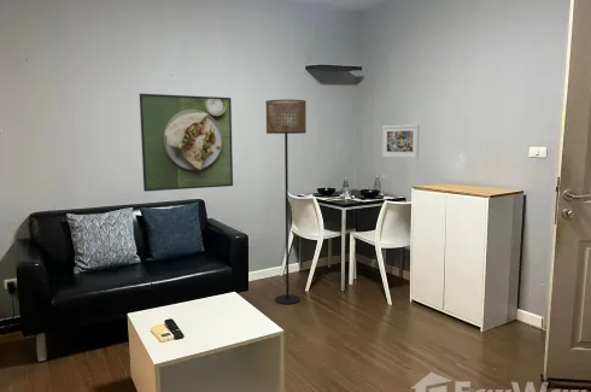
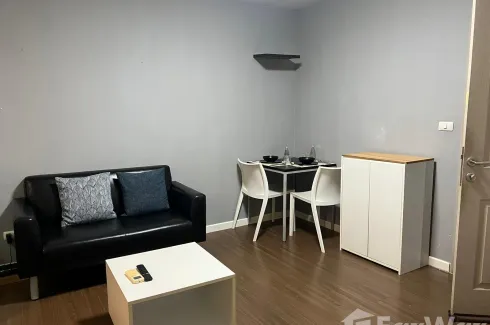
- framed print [381,123,421,159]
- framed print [139,93,234,193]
- floor lamp [265,99,308,305]
